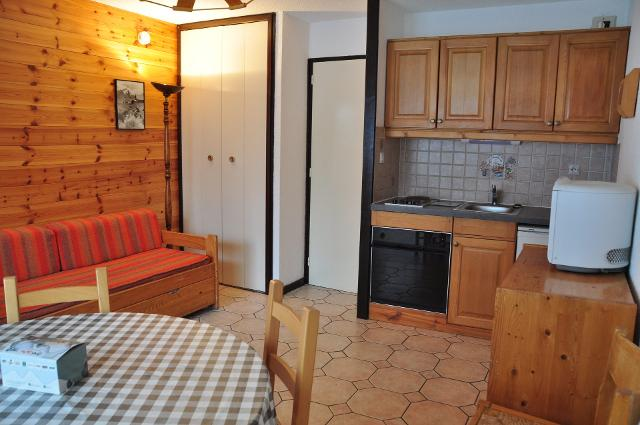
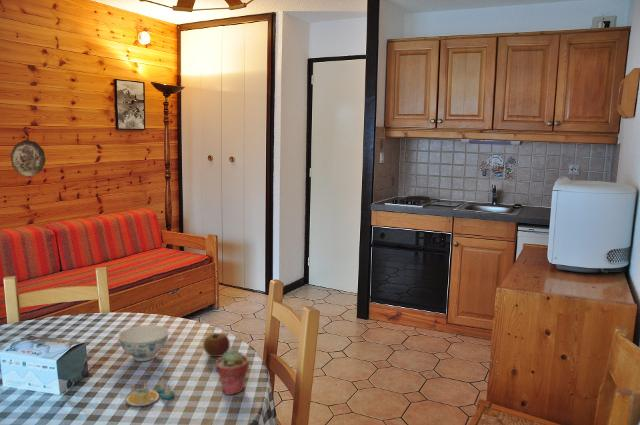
+ apple [202,330,231,358]
+ decorative plate [10,139,46,177]
+ potted succulent [214,348,250,396]
+ salt and pepper shaker set [125,378,175,407]
+ chinaware [117,324,170,362]
